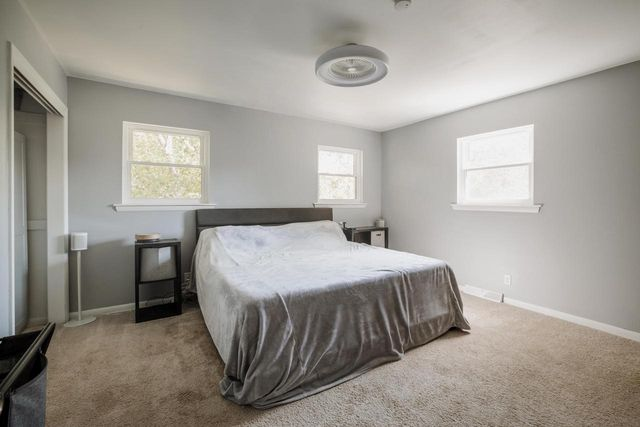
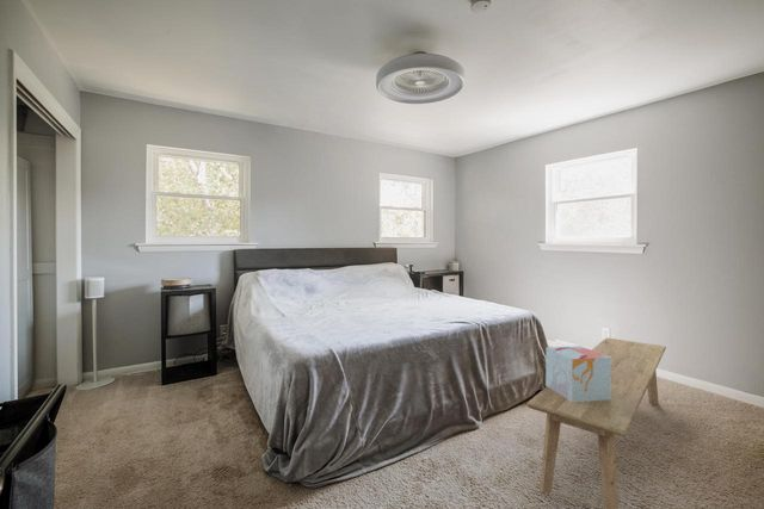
+ decorative box [544,344,611,402]
+ bench [526,336,667,509]
